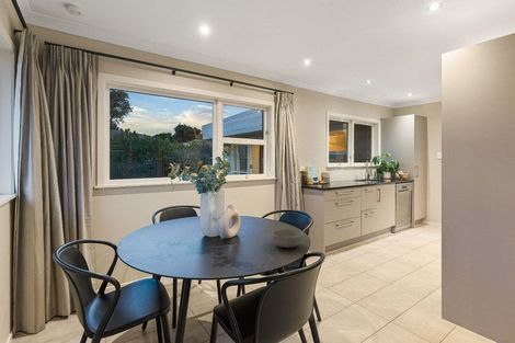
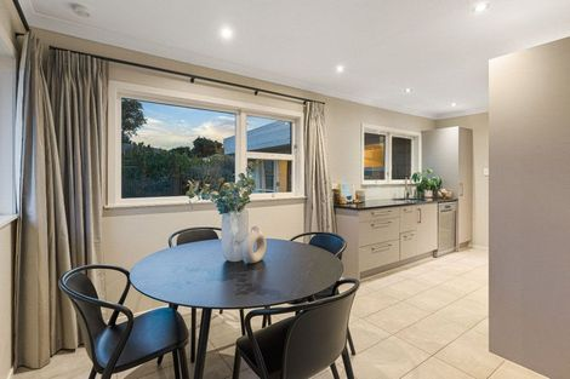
- bowl [271,228,305,249]
